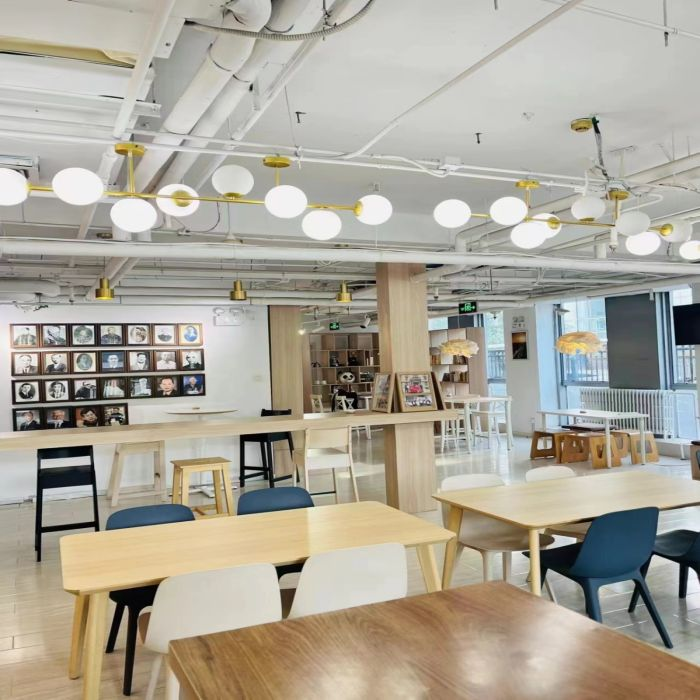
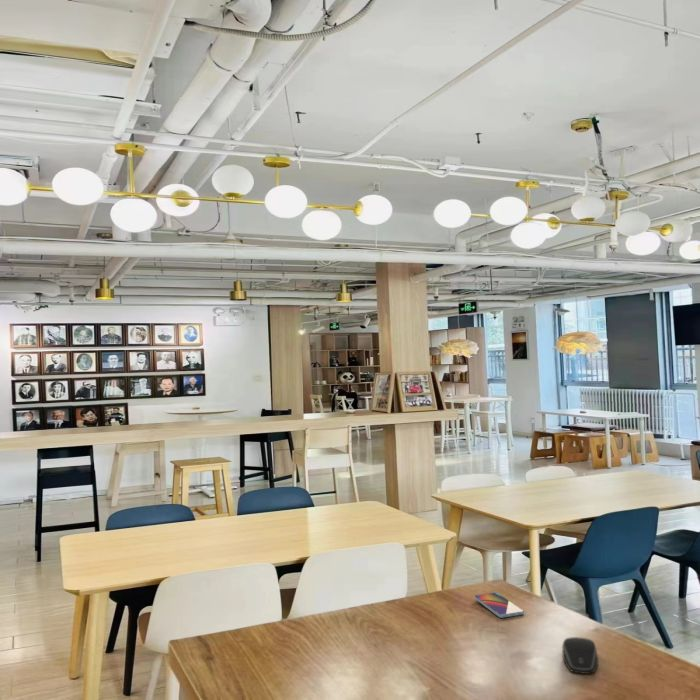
+ smartphone [473,591,525,619]
+ computer mouse [561,636,599,675]
